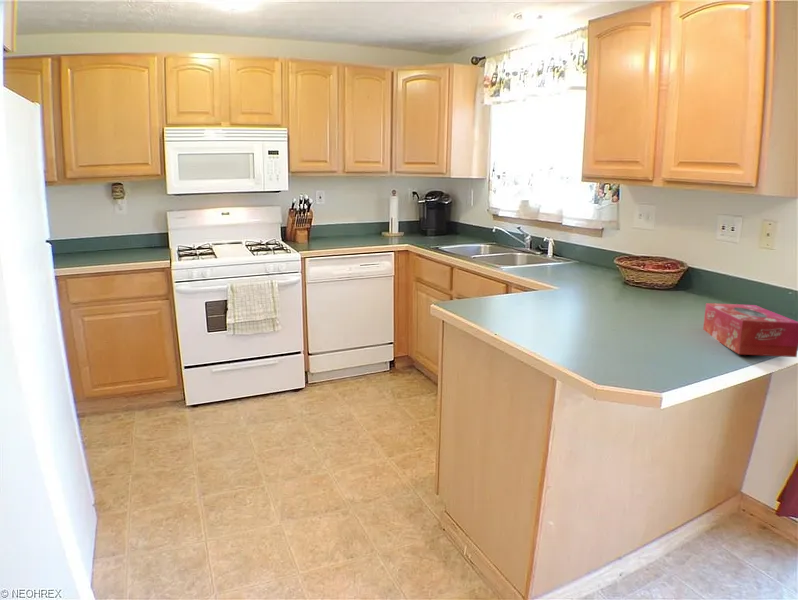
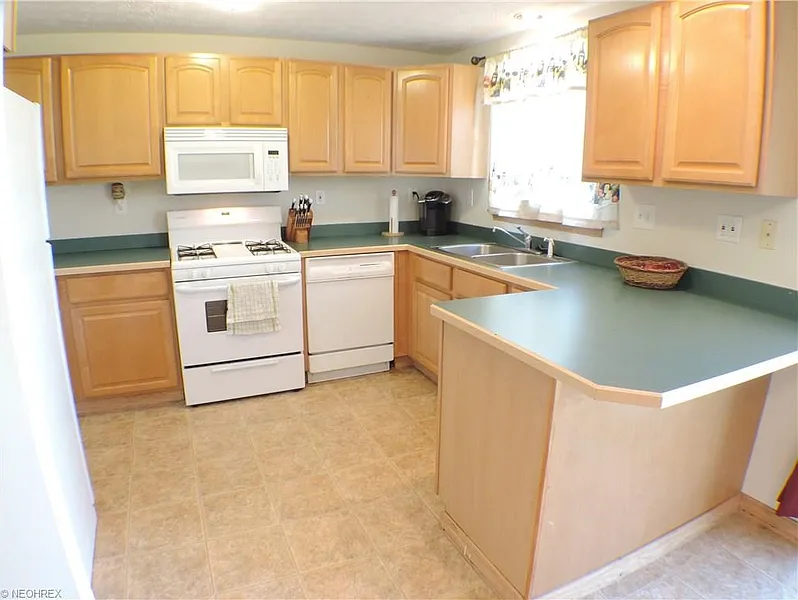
- tissue box [702,302,798,358]
